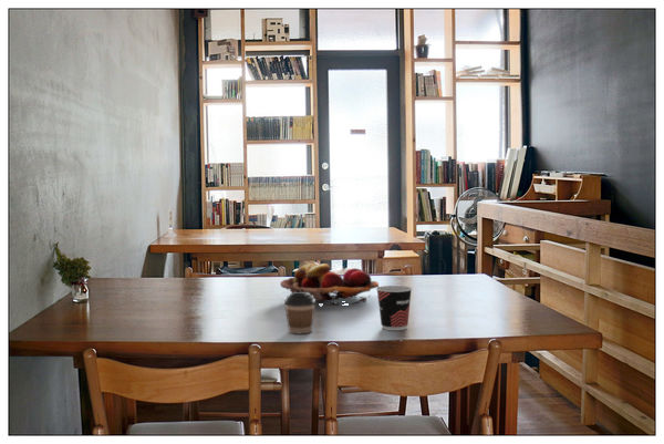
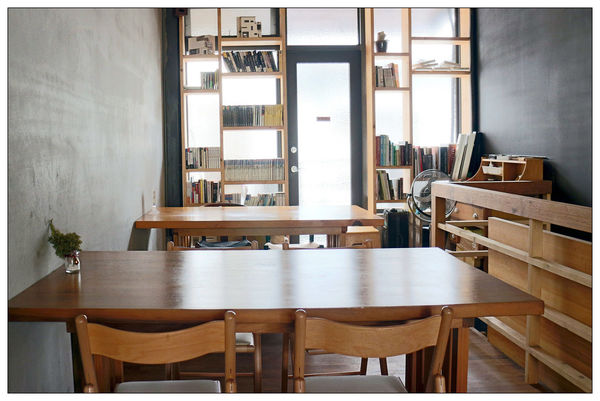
- coffee cup [283,292,317,334]
- cup [375,285,413,331]
- fruit basket [279,262,380,307]
